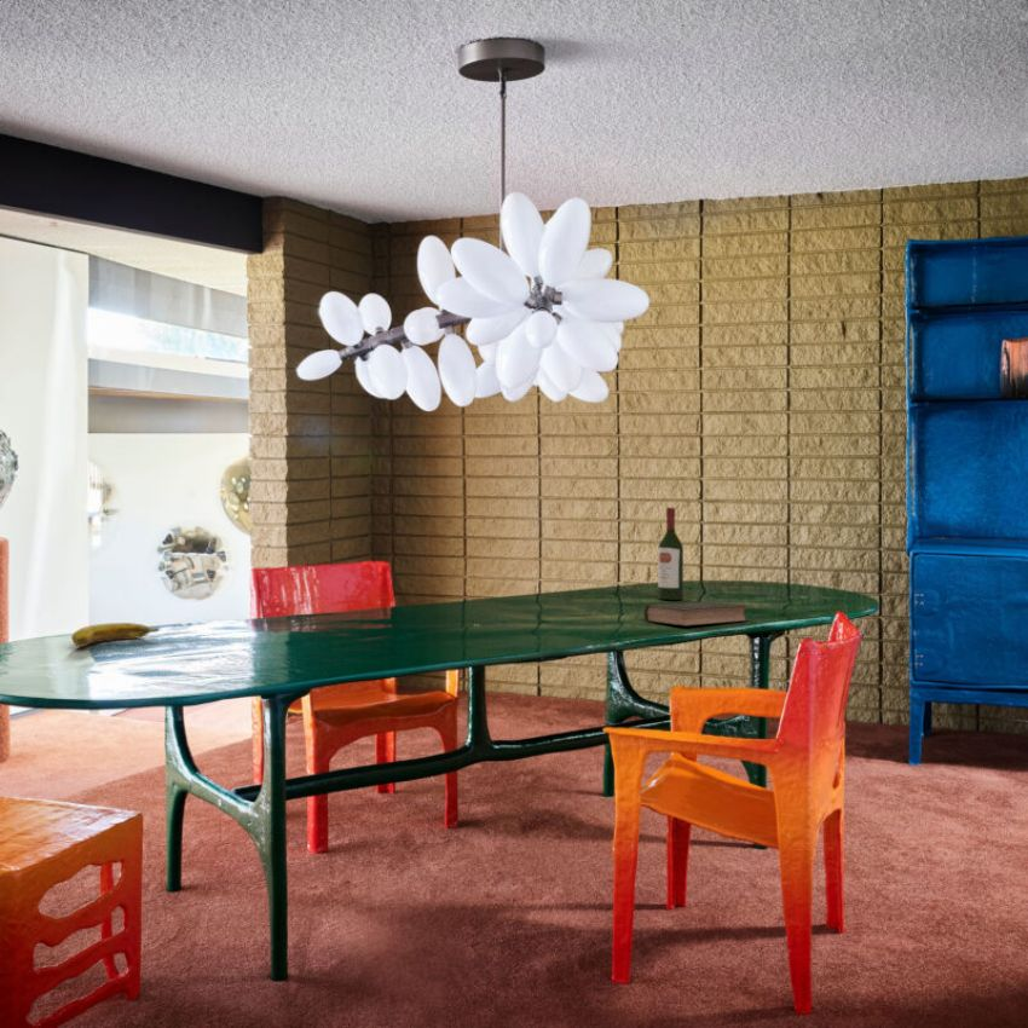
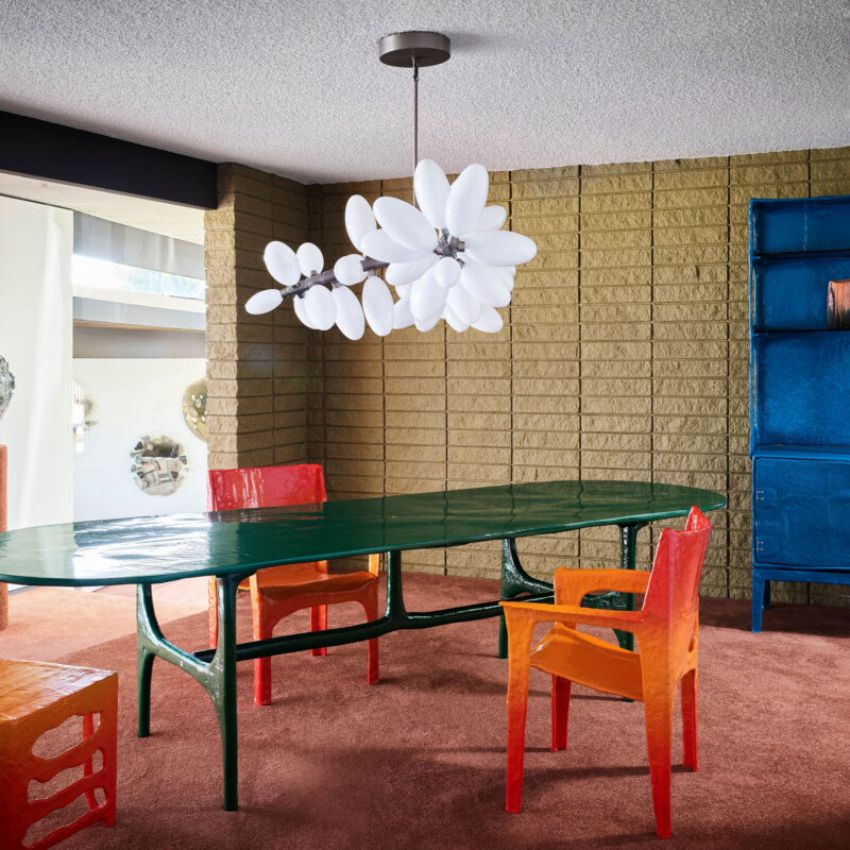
- book [642,600,750,628]
- wine bottle [657,507,685,601]
- banana [70,622,160,648]
